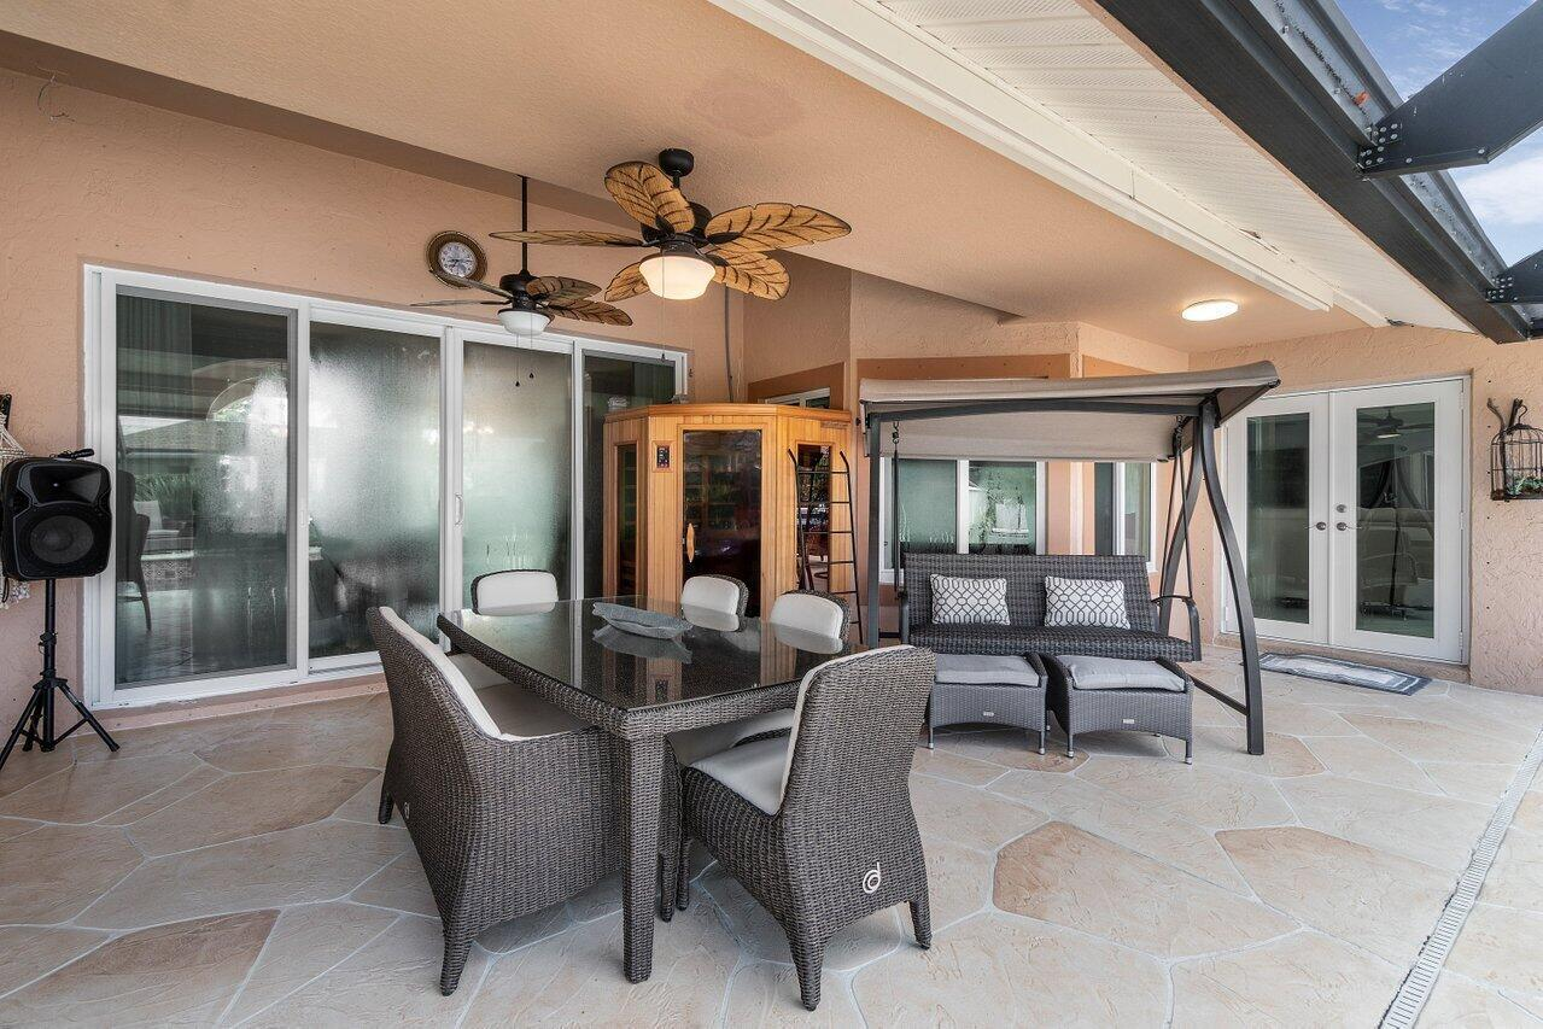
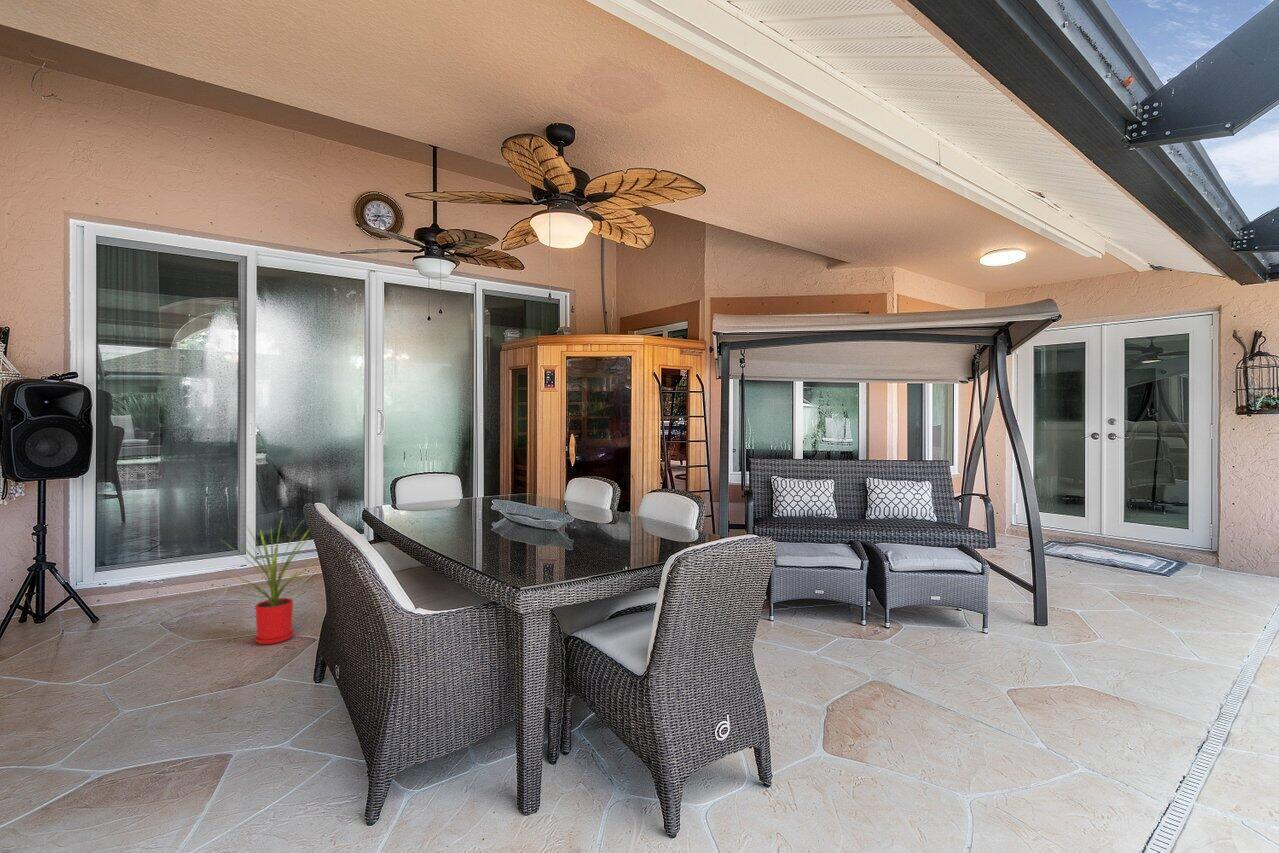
+ house plant [217,515,320,645]
